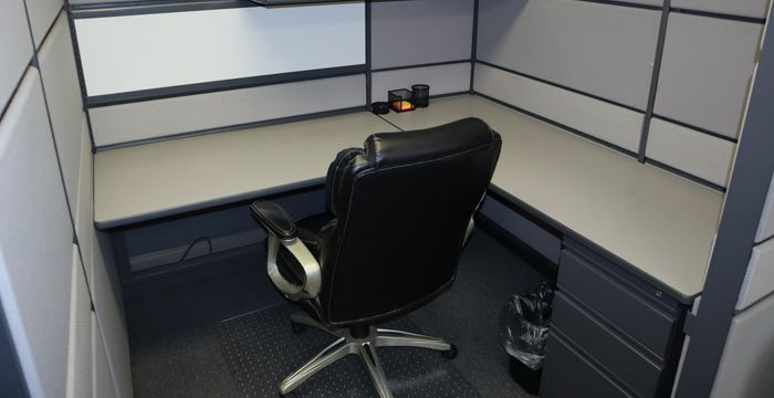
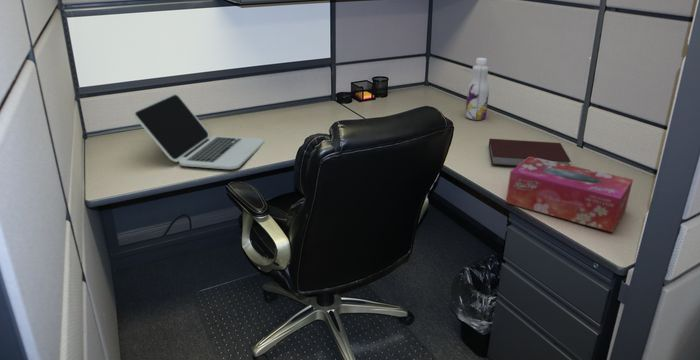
+ laptop [133,92,265,170]
+ notebook [488,138,572,167]
+ tissue box [505,157,634,234]
+ beverage bottle [465,57,490,121]
